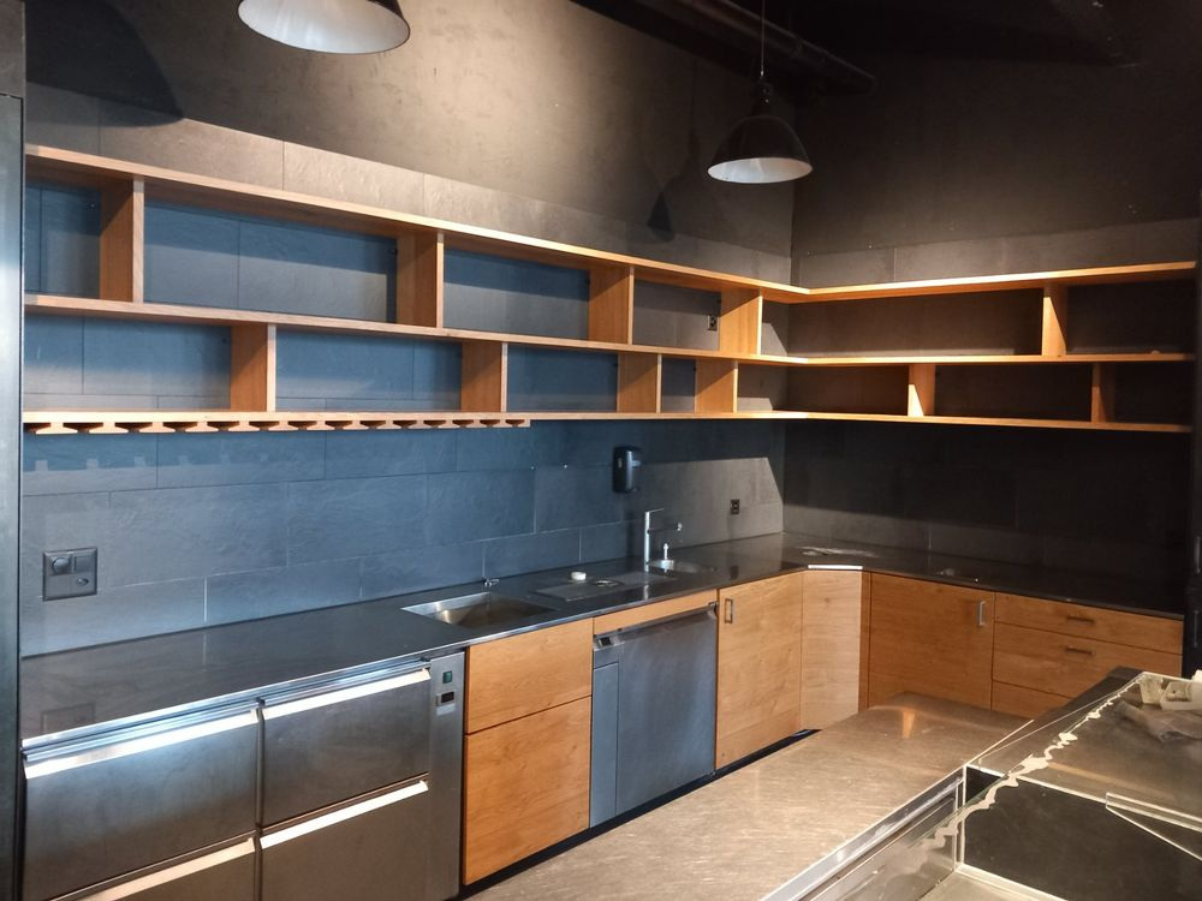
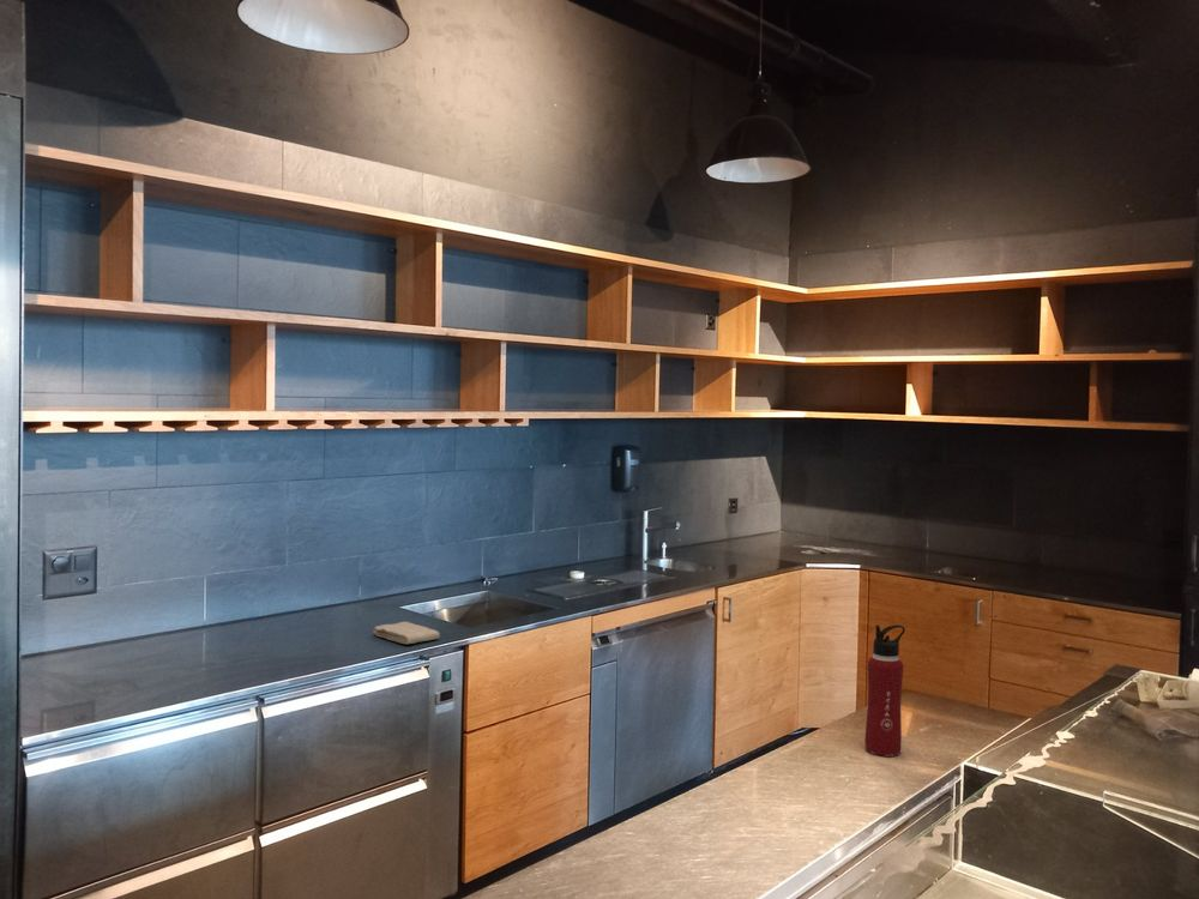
+ water bottle [864,623,906,758]
+ washcloth [373,621,441,645]
